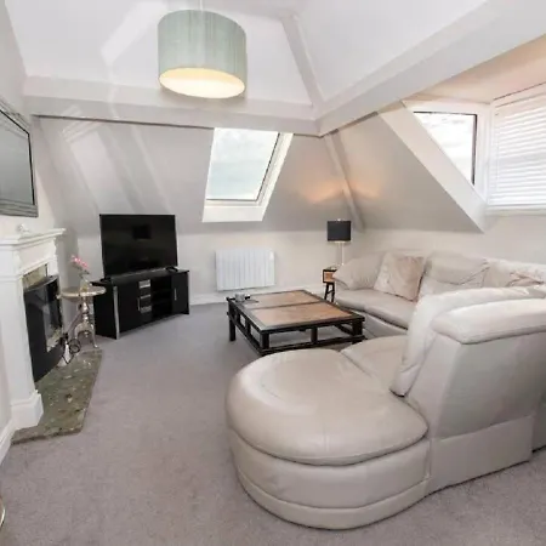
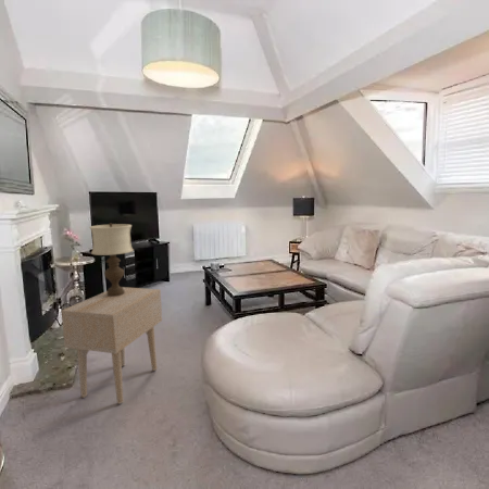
+ table lamp [88,222,135,297]
+ side table [60,286,163,404]
